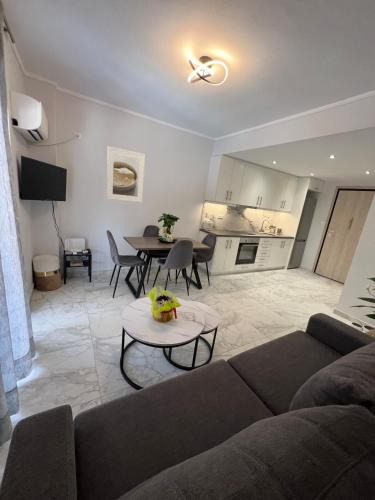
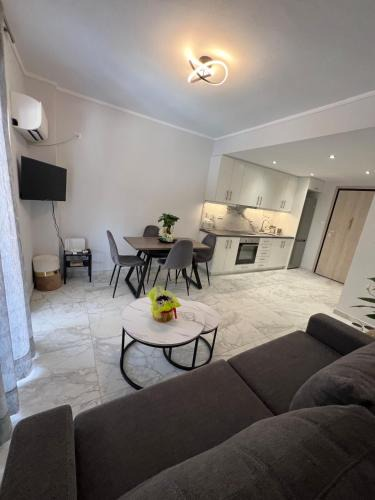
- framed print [106,145,146,203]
